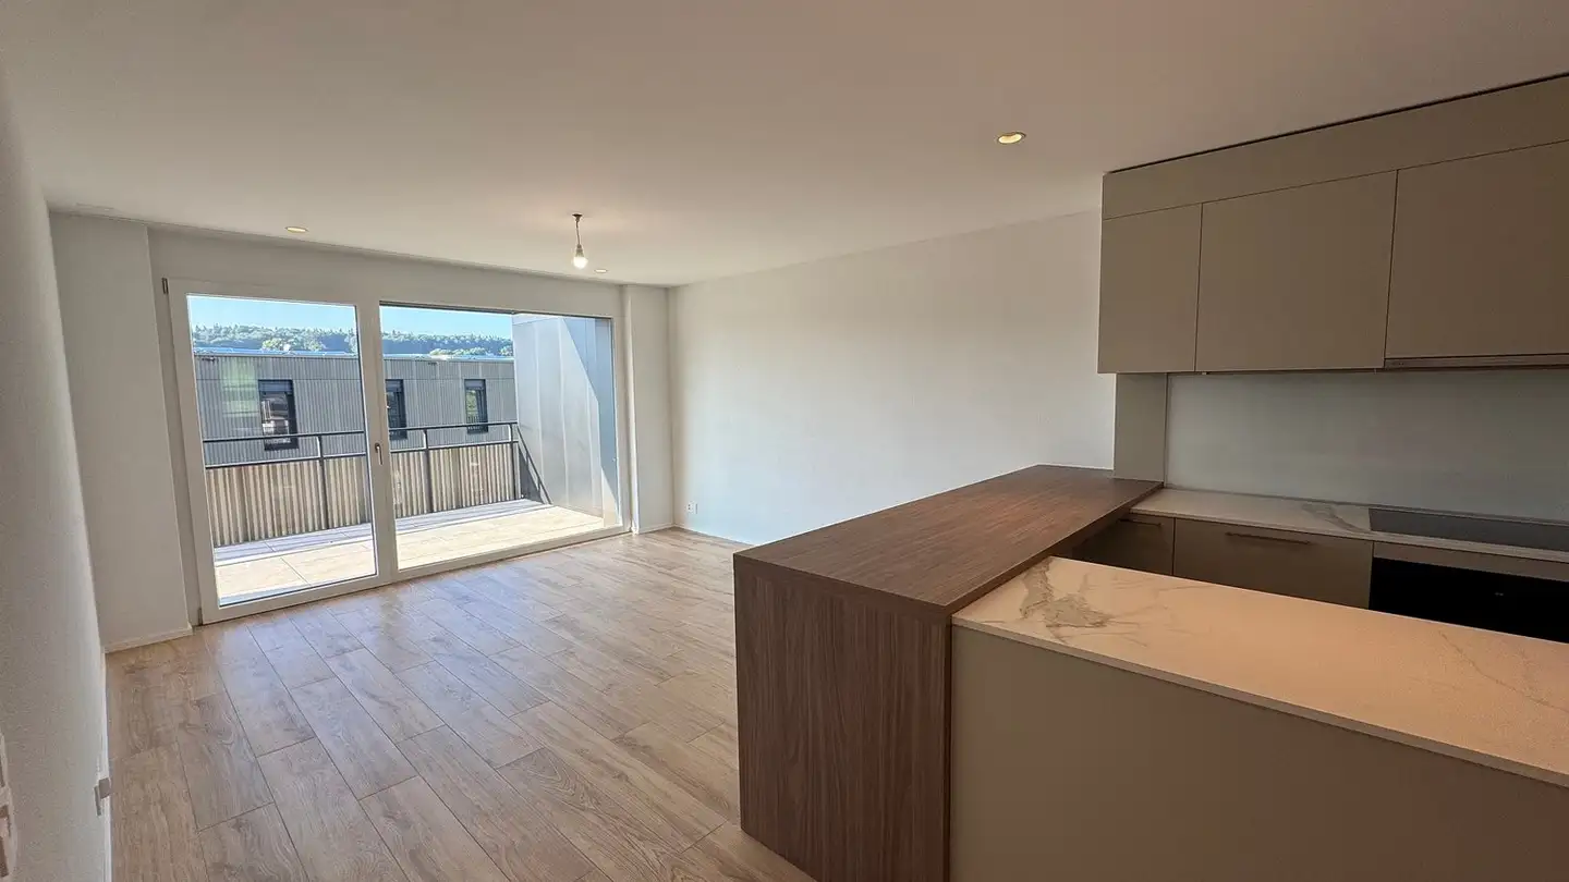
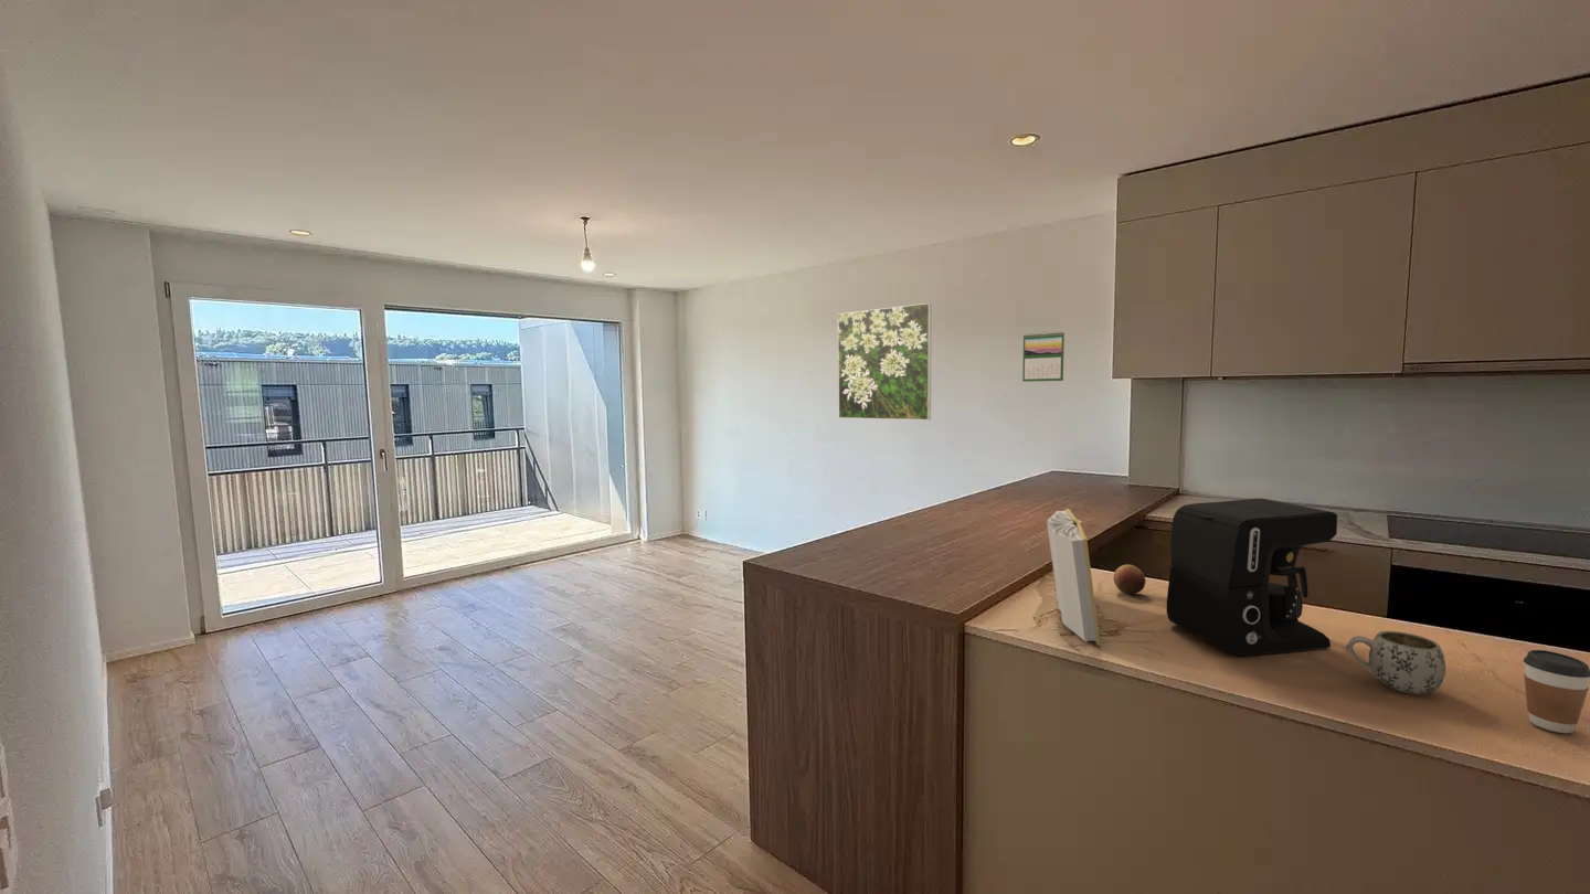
+ mug [1345,630,1446,695]
+ coffee cup [1523,649,1590,734]
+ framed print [837,302,932,422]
+ book [1046,508,1102,647]
+ apple [1113,564,1146,595]
+ coffee maker [1165,498,1338,656]
+ calendar [1021,331,1066,383]
